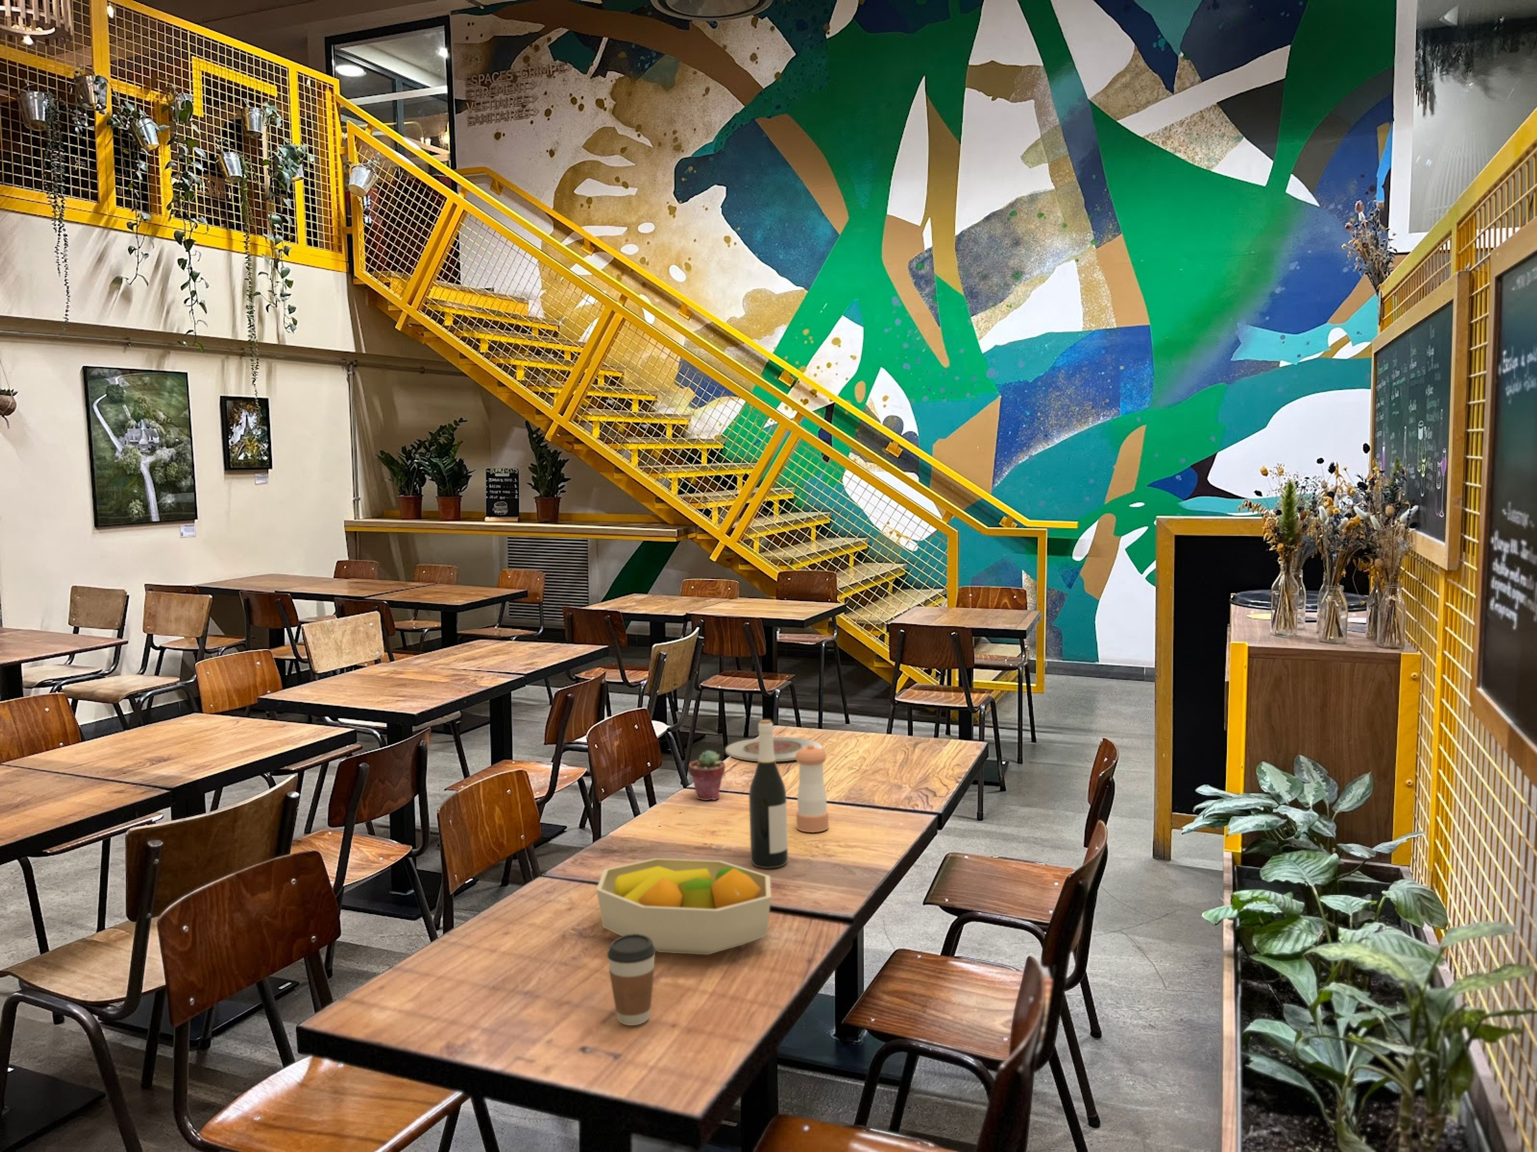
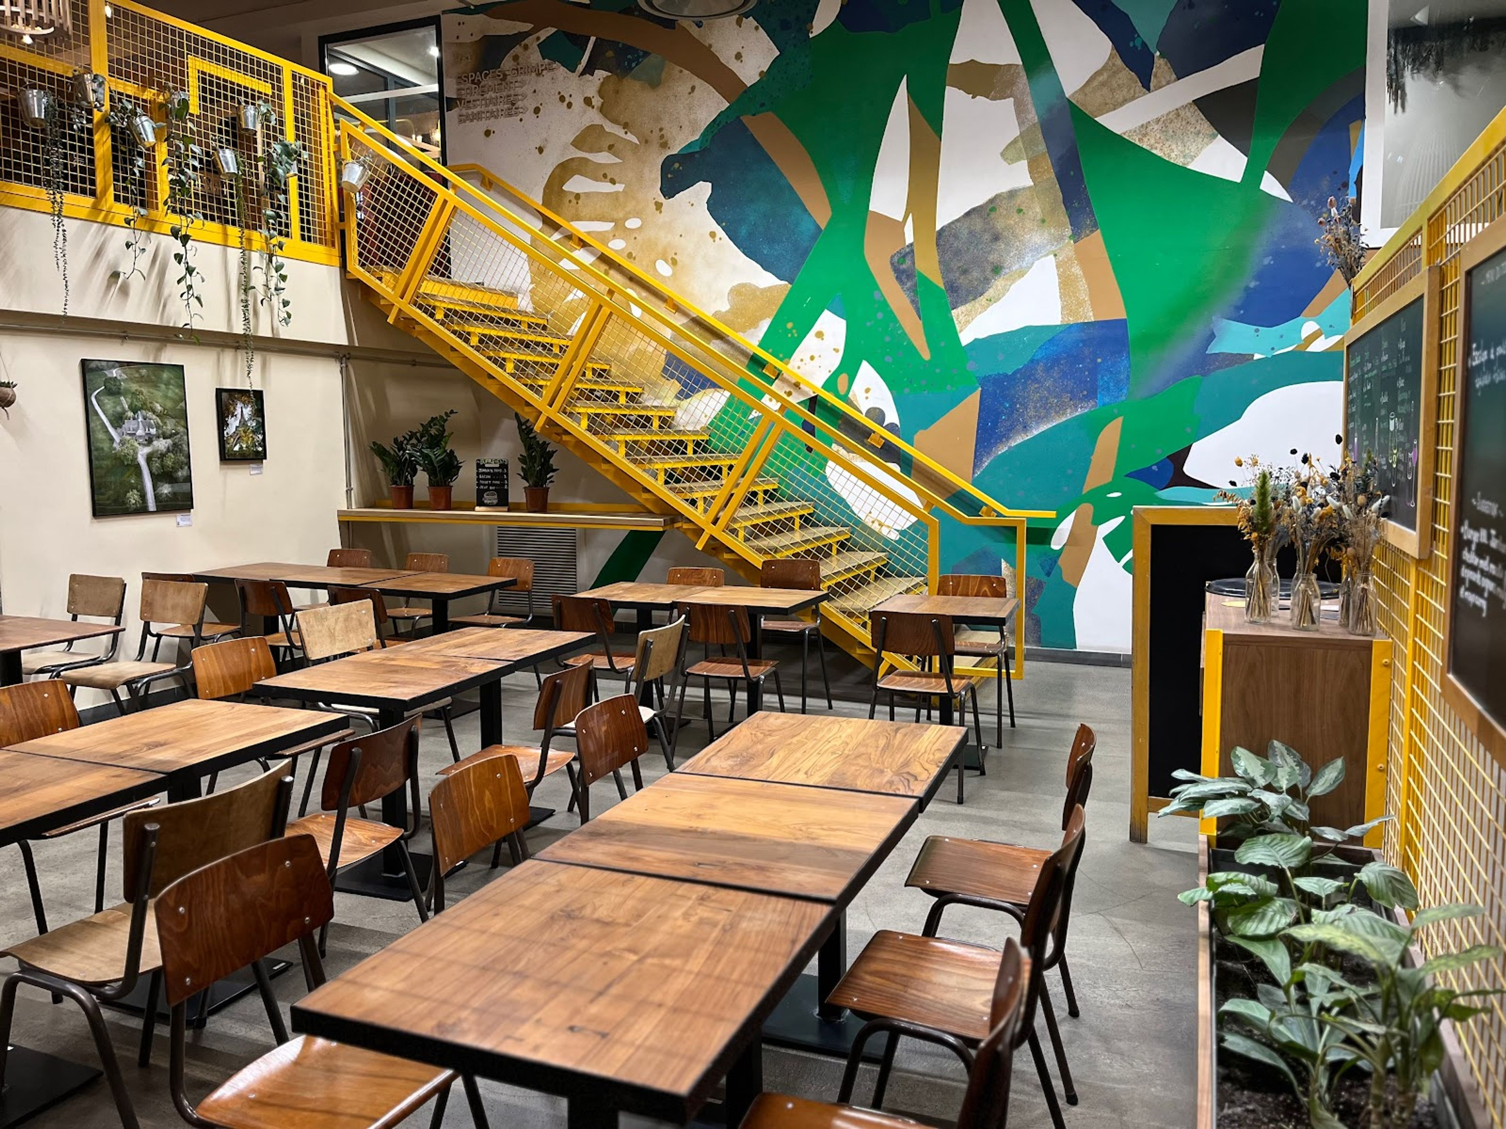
- wine bottle [748,719,788,869]
- potted succulent [689,749,726,801]
- plate [725,737,823,762]
- fruit bowl [595,858,772,955]
- coffee cup [606,934,656,1026]
- pepper shaker [795,744,829,833]
